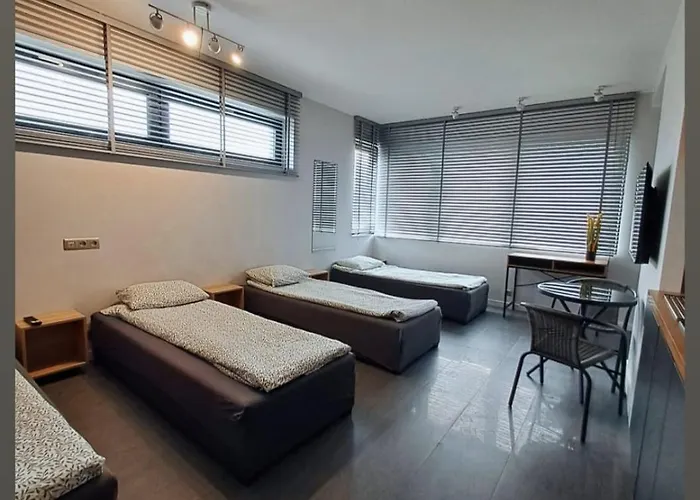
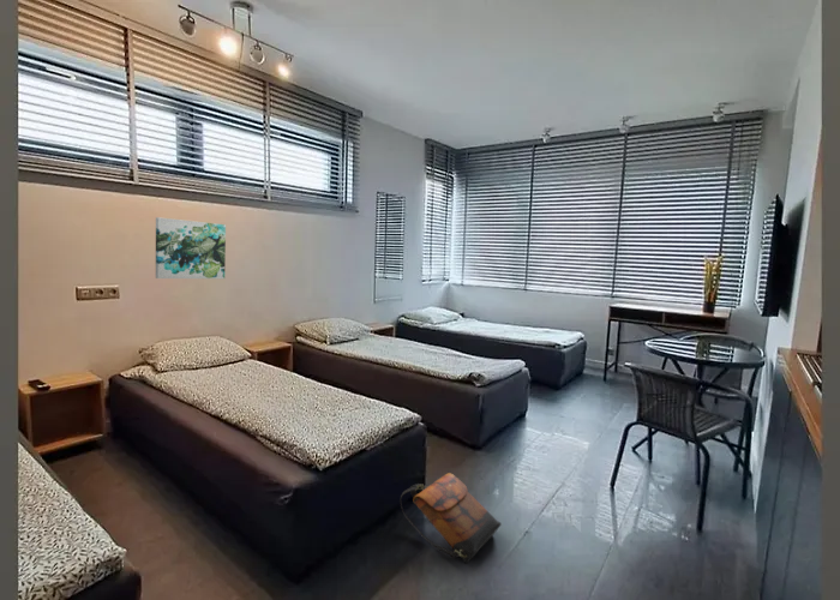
+ wall art [155,216,227,280]
+ backpack [398,472,502,565]
